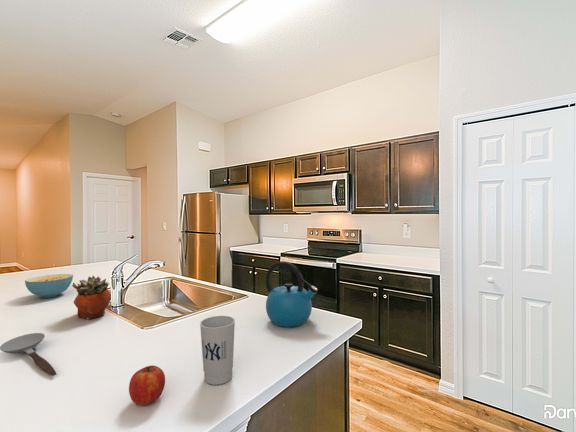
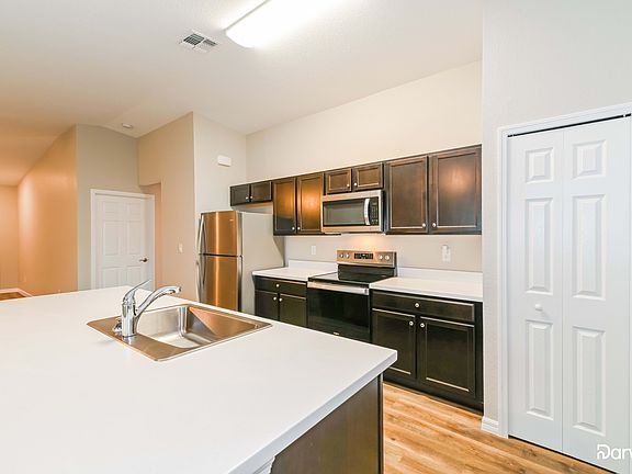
- fruit [128,364,166,406]
- cereal bowl [24,273,74,299]
- succulent planter [71,275,112,320]
- kettle [265,260,319,328]
- cup [199,315,236,386]
- spoon [0,332,57,377]
